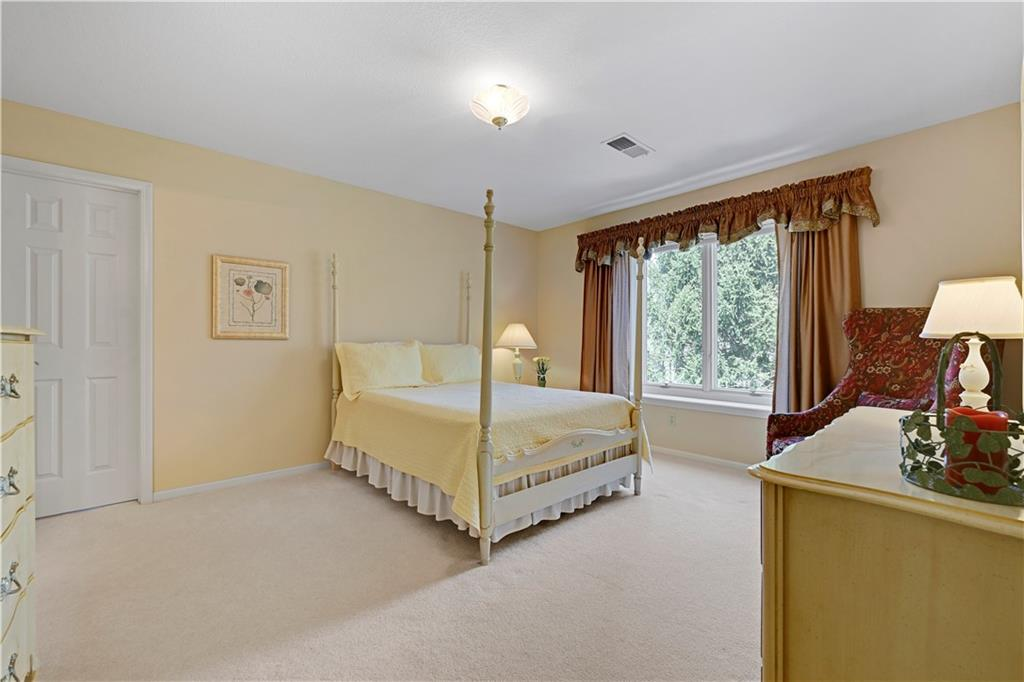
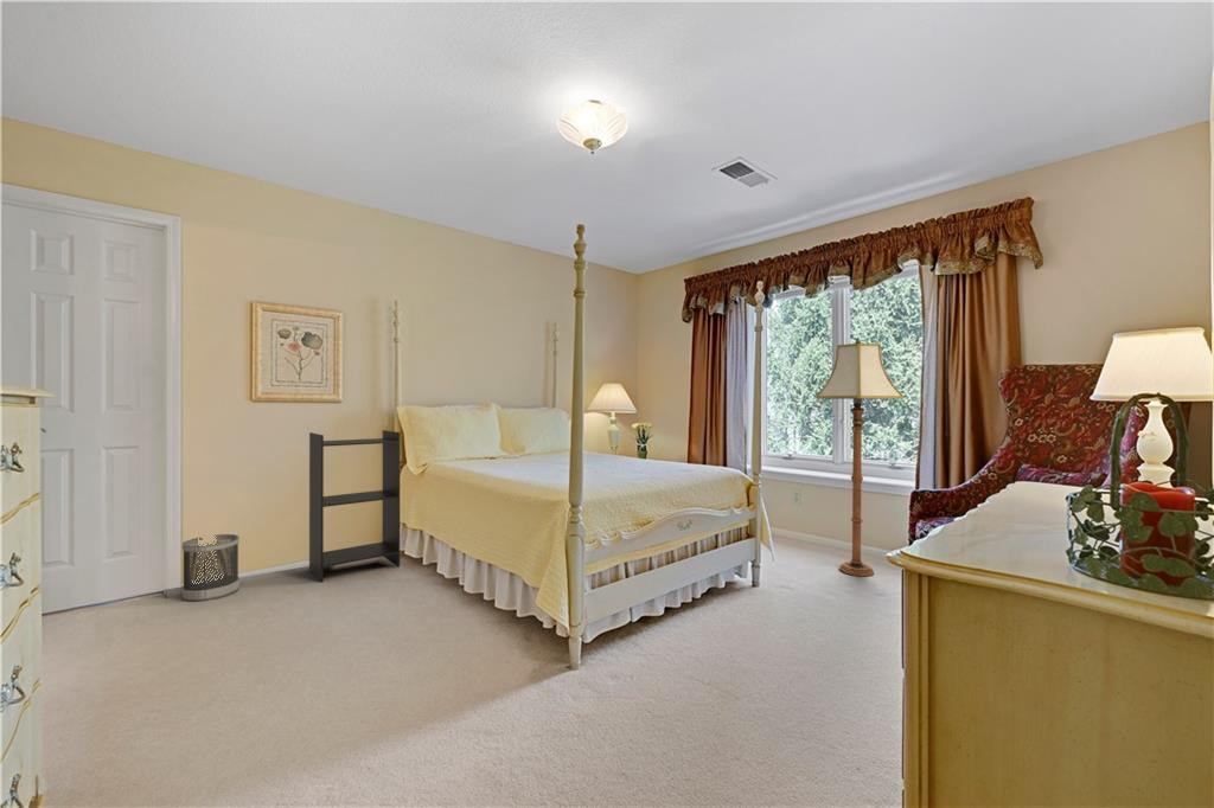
+ wastebasket [181,533,241,603]
+ bookshelf [308,429,401,583]
+ floor lamp [816,336,905,577]
